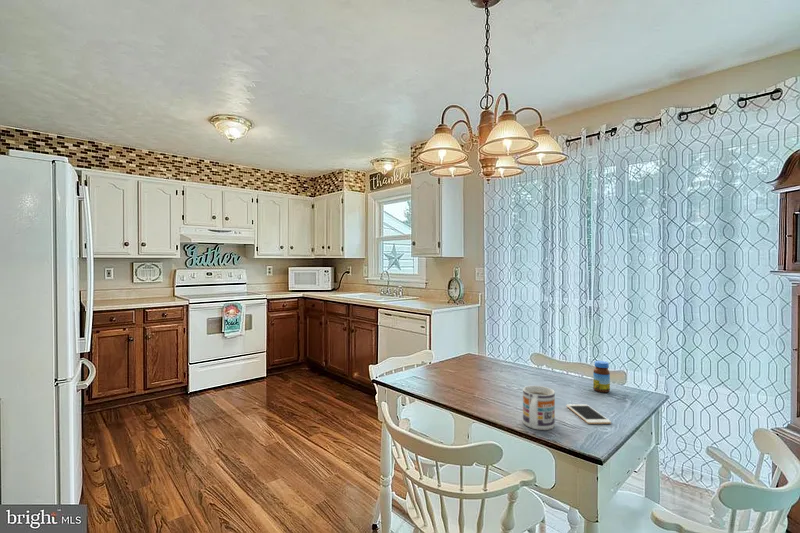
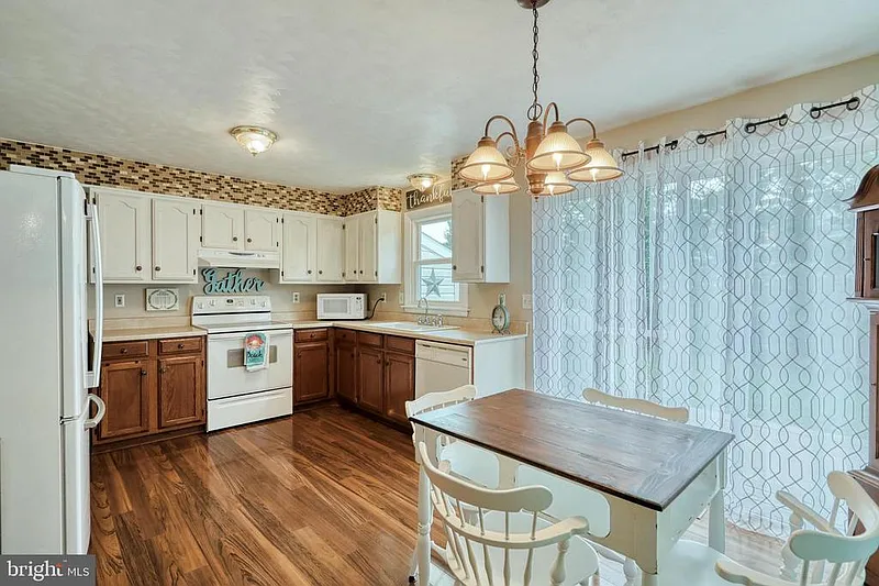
- cell phone [566,403,612,425]
- jar [592,360,611,393]
- mug [522,385,556,431]
